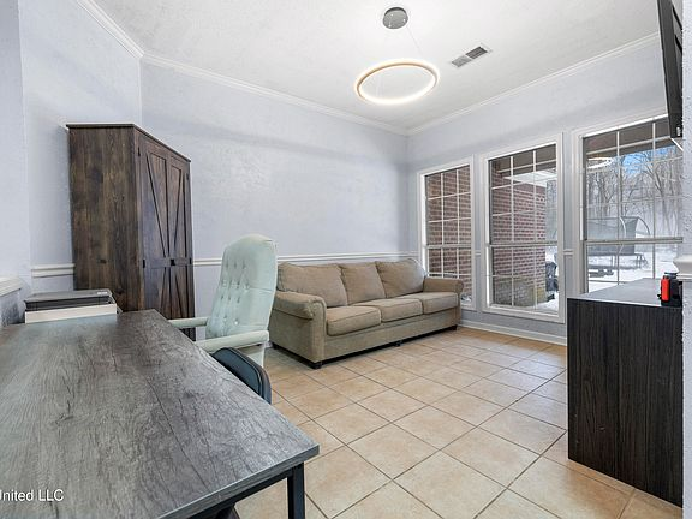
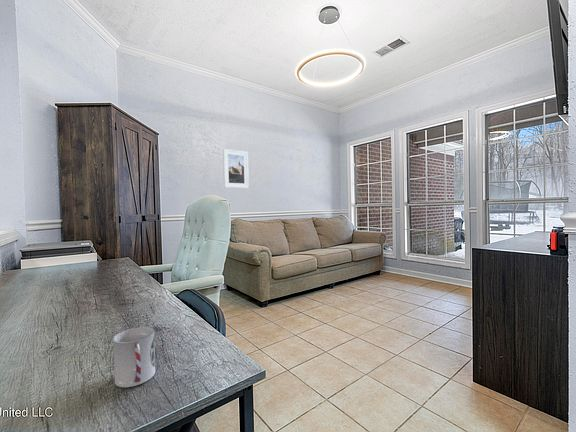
+ cup [112,326,156,388]
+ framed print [222,148,250,189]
